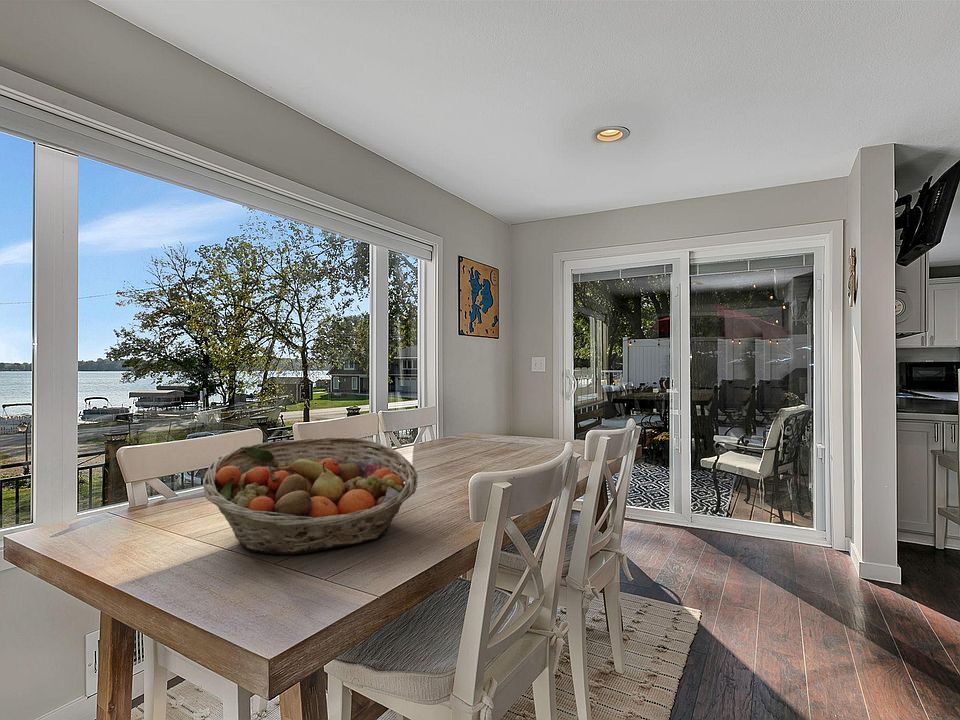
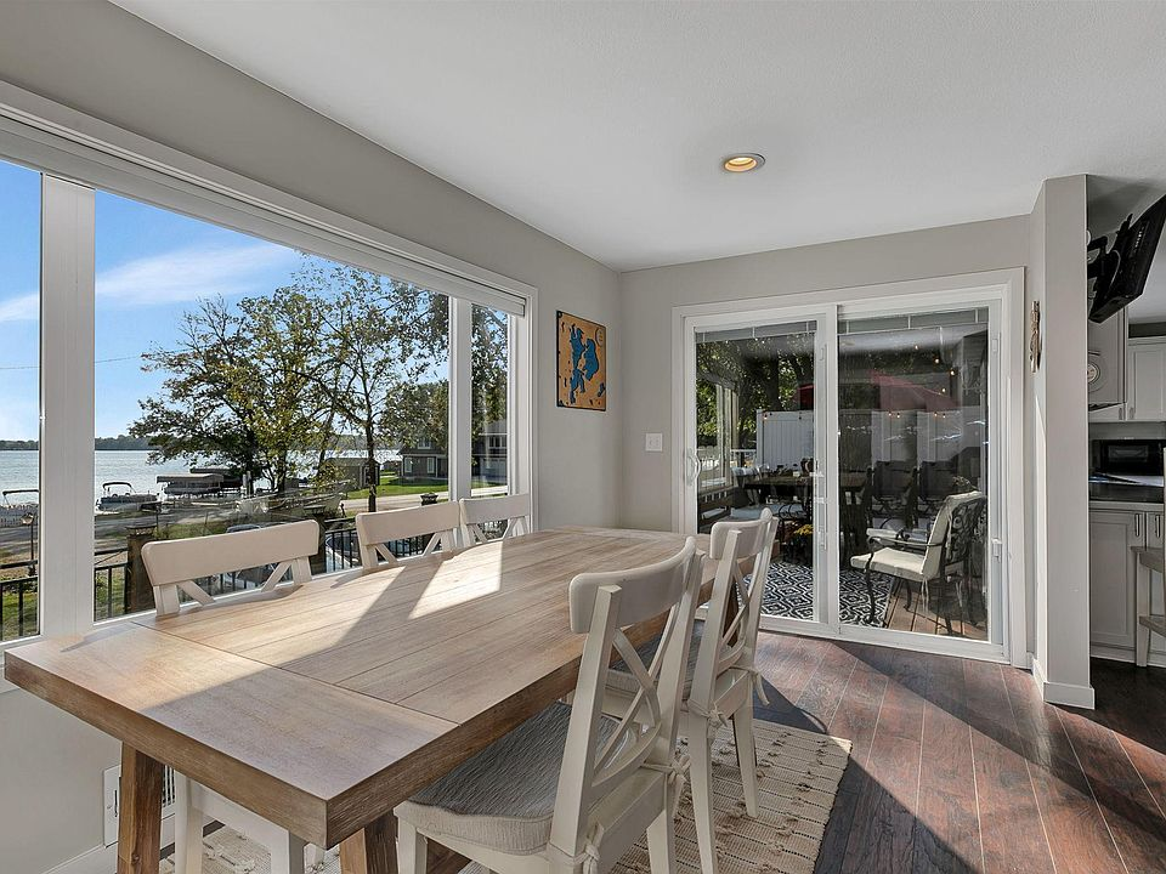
- fruit basket [202,436,419,555]
